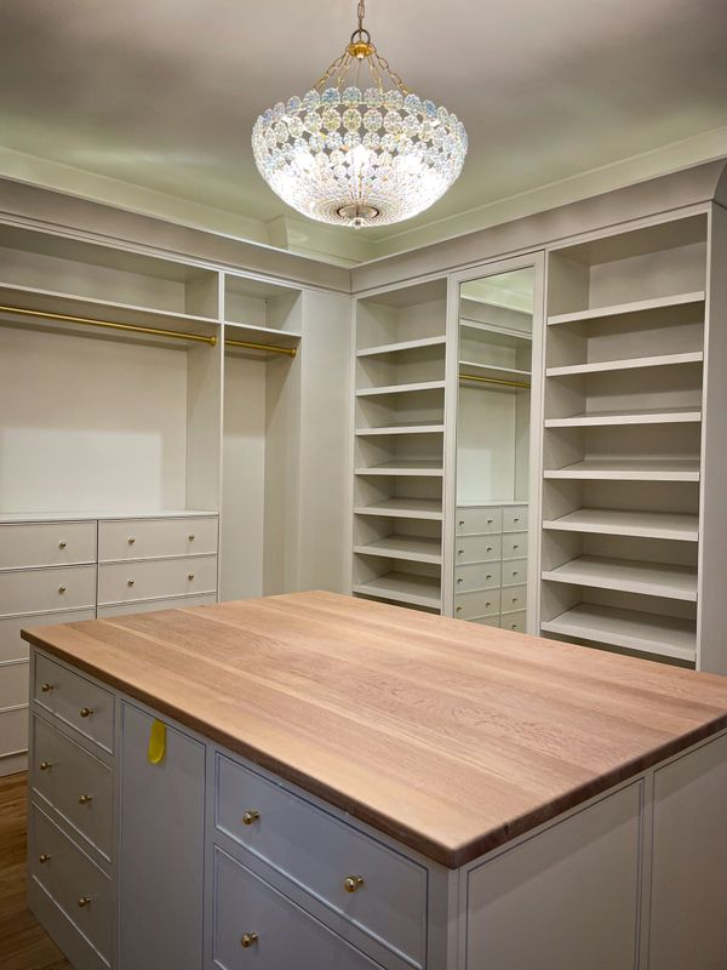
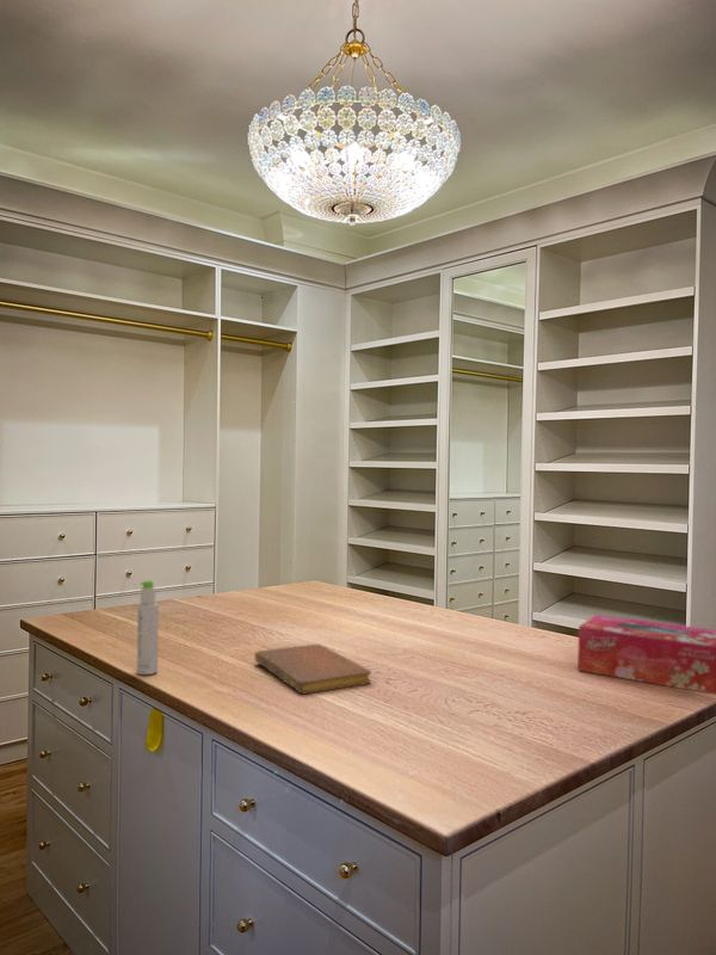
+ notebook [253,643,372,696]
+ tissue box [576,614,716,696]
+ bottle [136,579,160,676]
